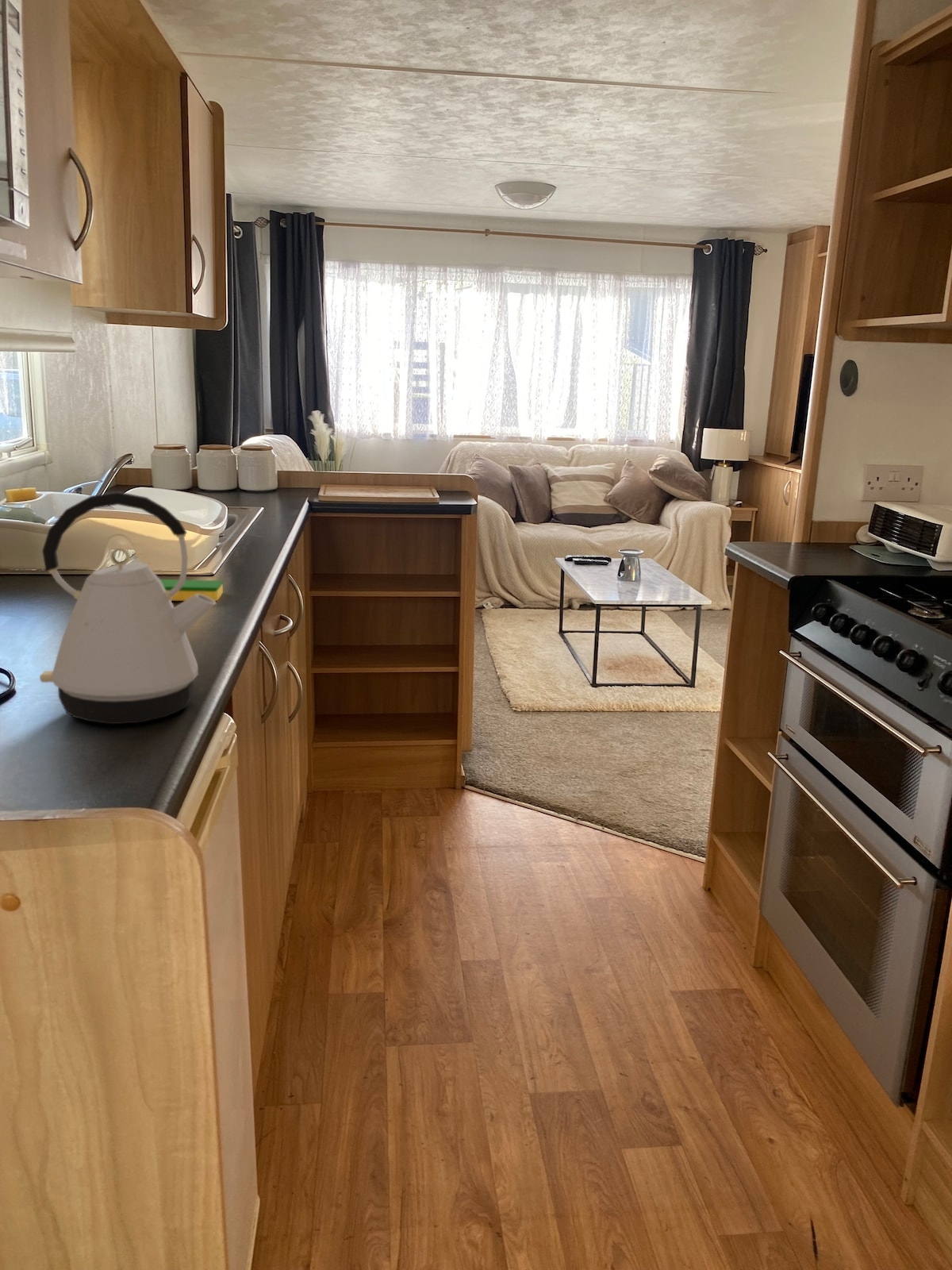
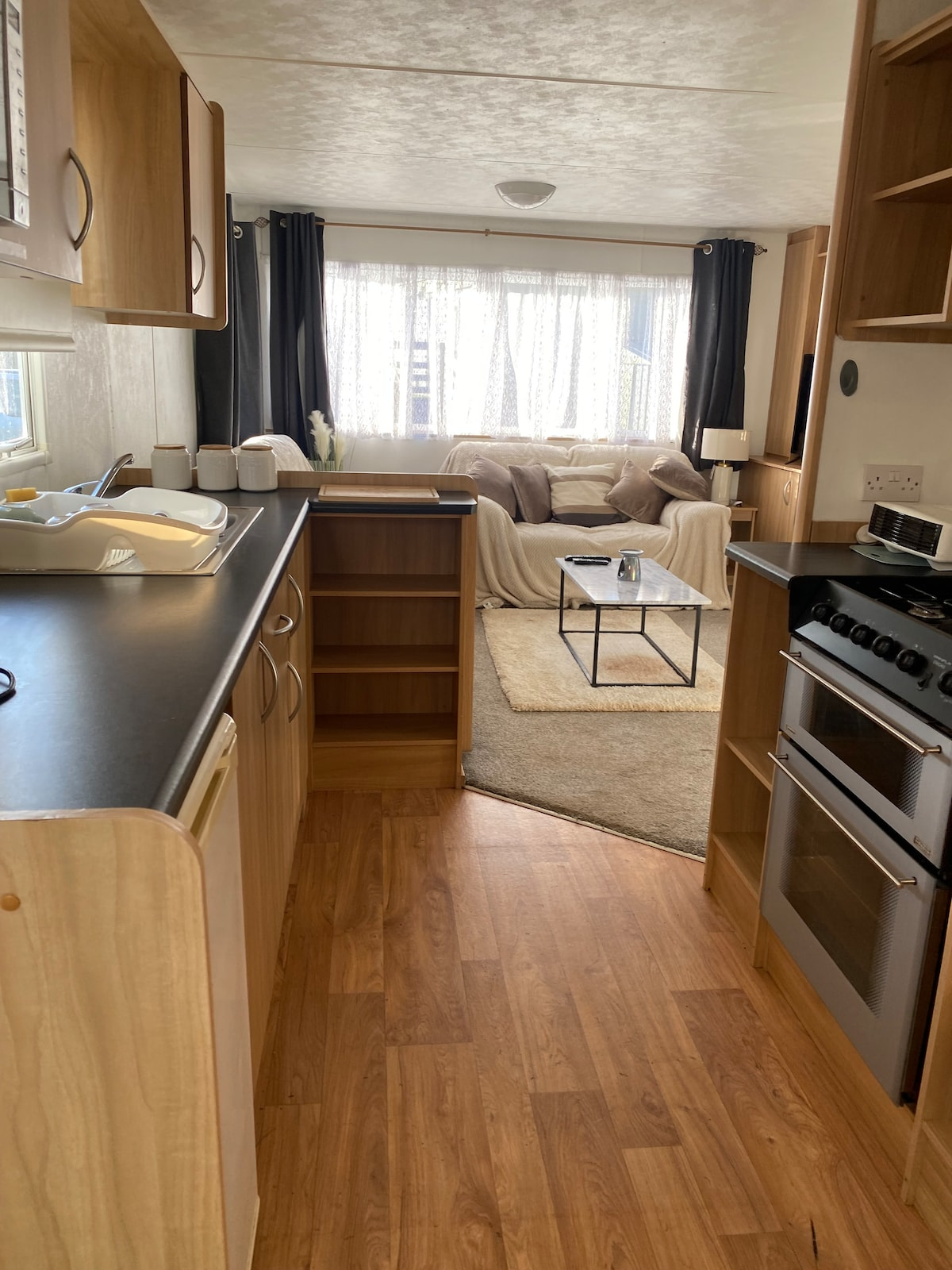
- kettle [39,491,217,725]
- dish sponge [160,579,224,602]
